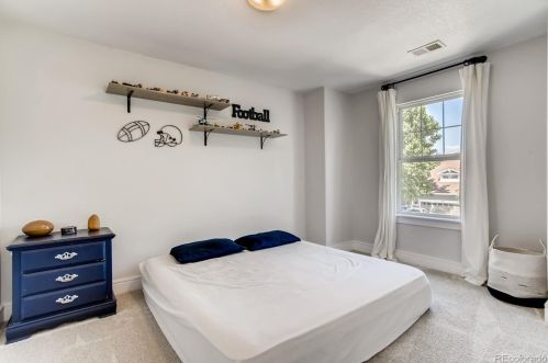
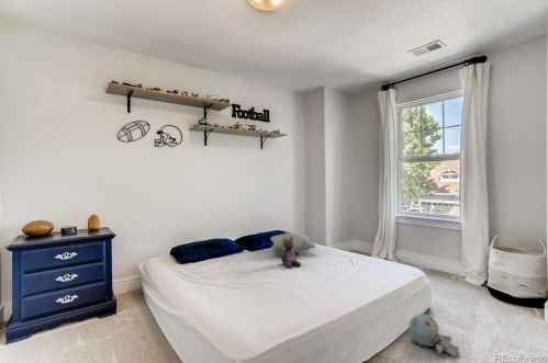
+ stuffed bear [277,237,302,269]
+ decorative pillow [269,231,317,253]
+ plush toy [407,313,460,358]
